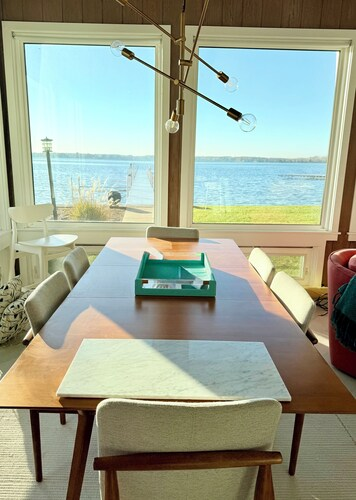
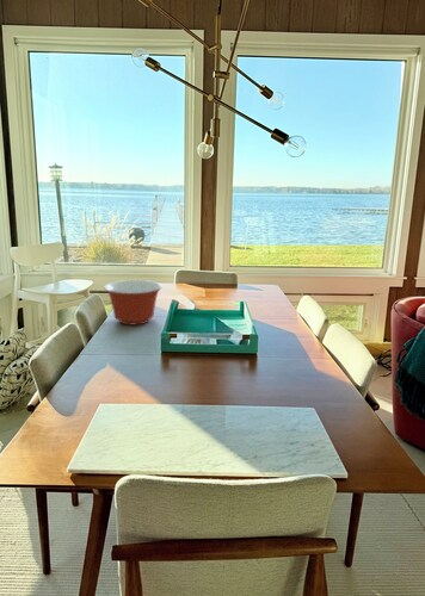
+ mixing bowl [103,279,164,325]
